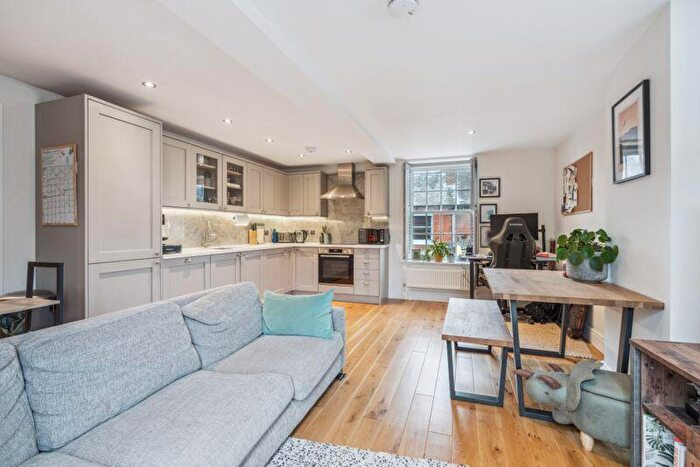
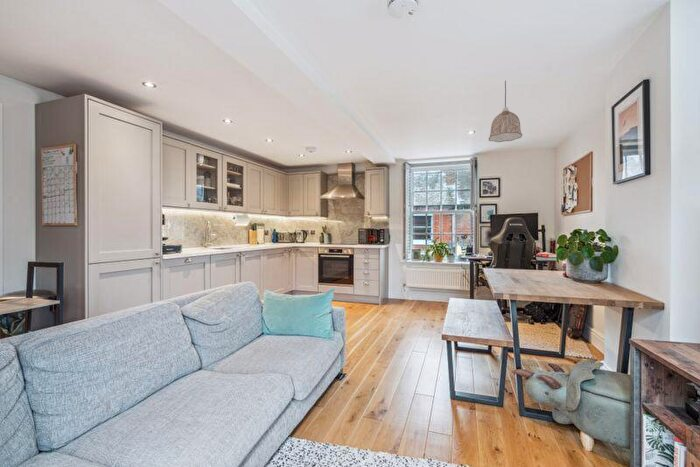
+ pendant lamp [488,80,524,143]
